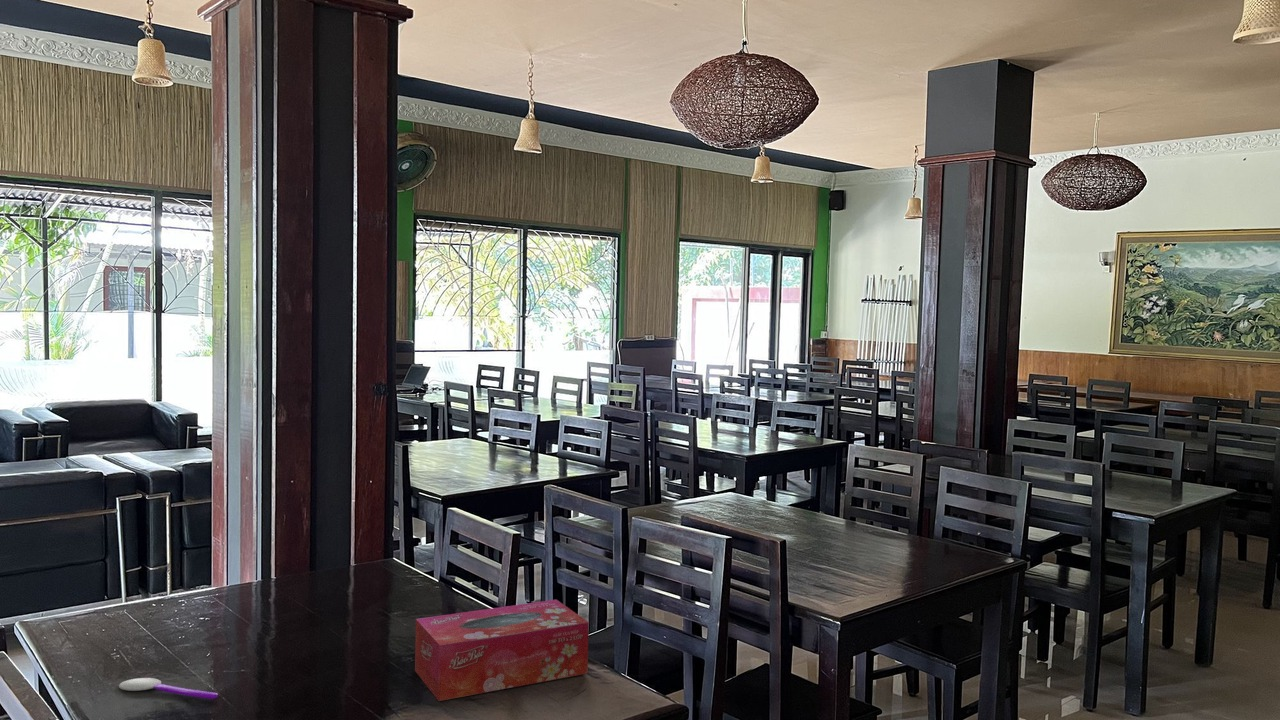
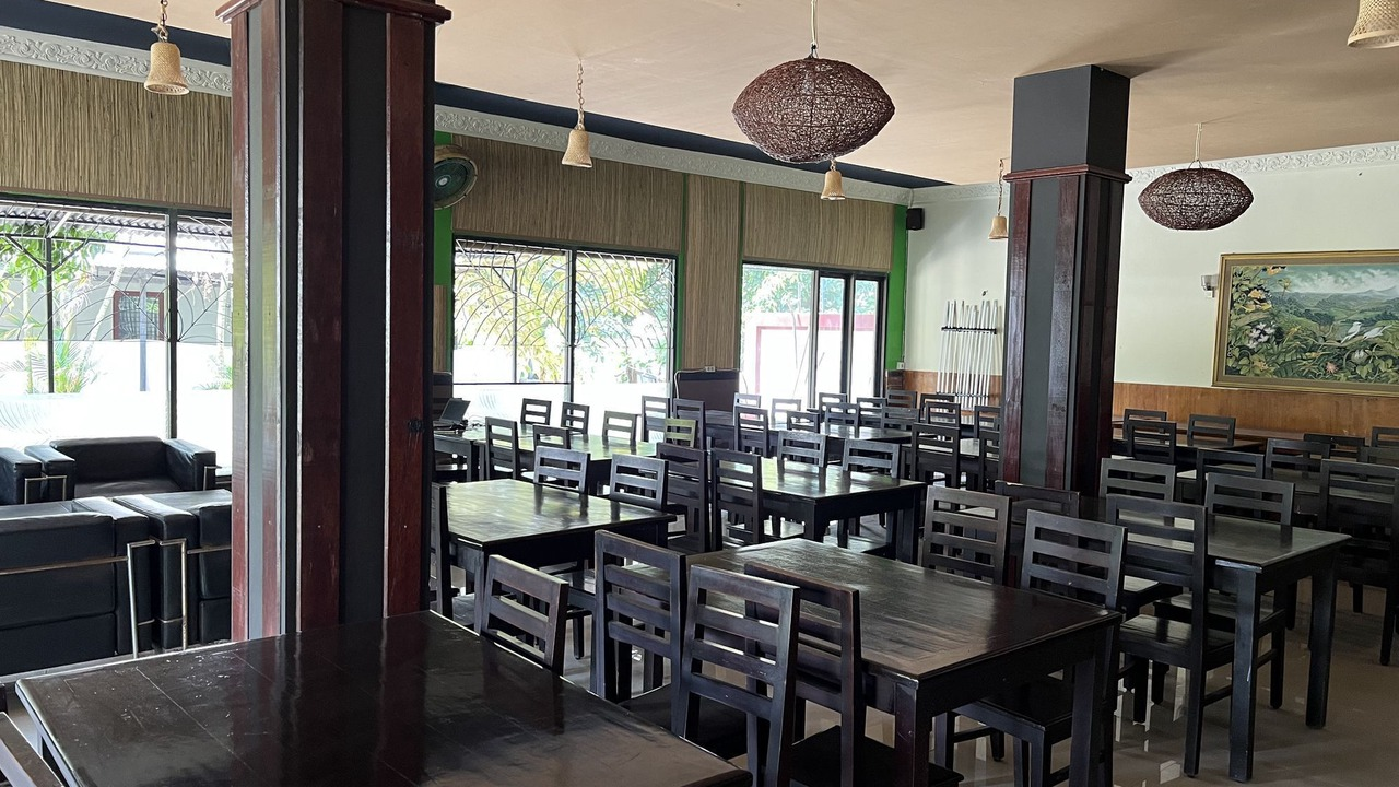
- spoon [118,677,219,700]
- tissue box [414,599,590,702]
